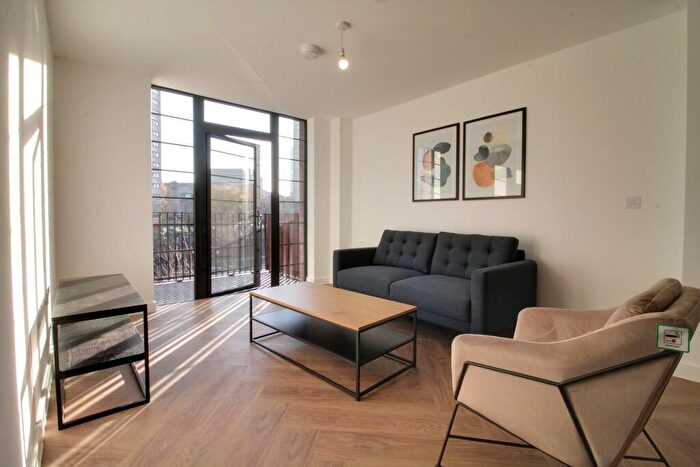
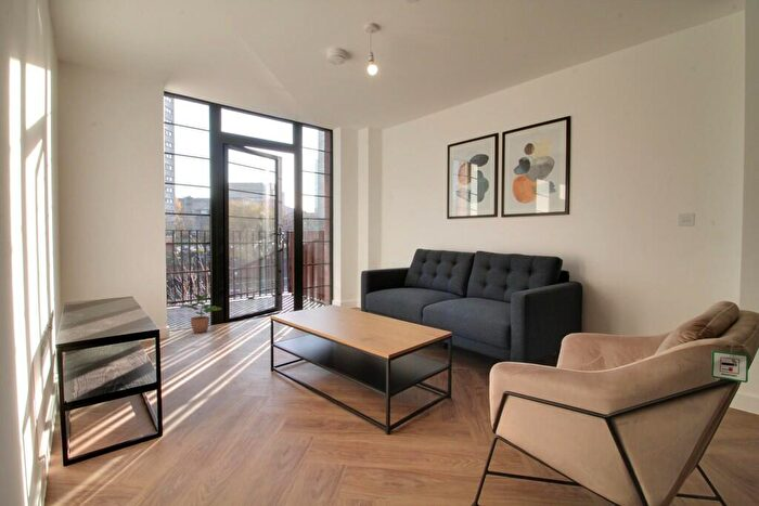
+ potted plant [178,291,222,334]
